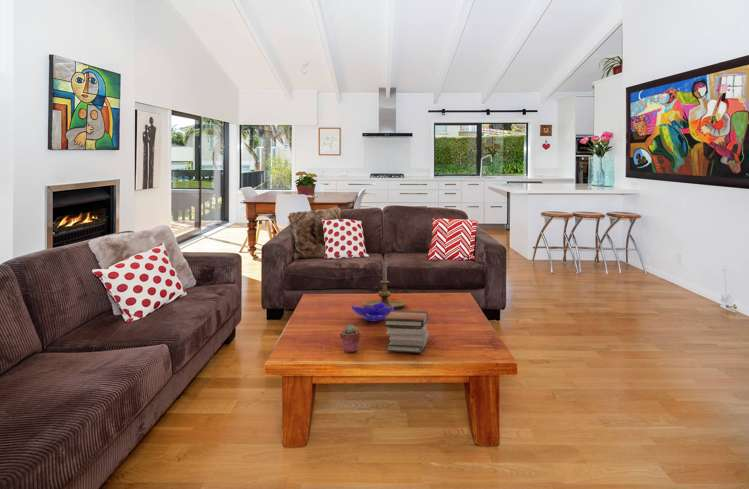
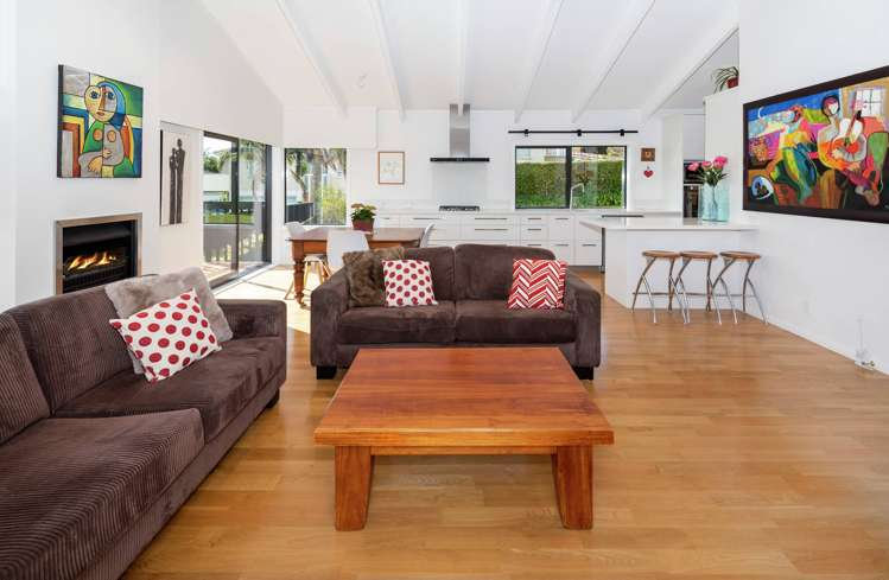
- book stack [383,309,431,354]
- candle holder [363,258,407,309]
- decorative bowl [350,301,395,323]
- potted succulent [339,323,362,353]
